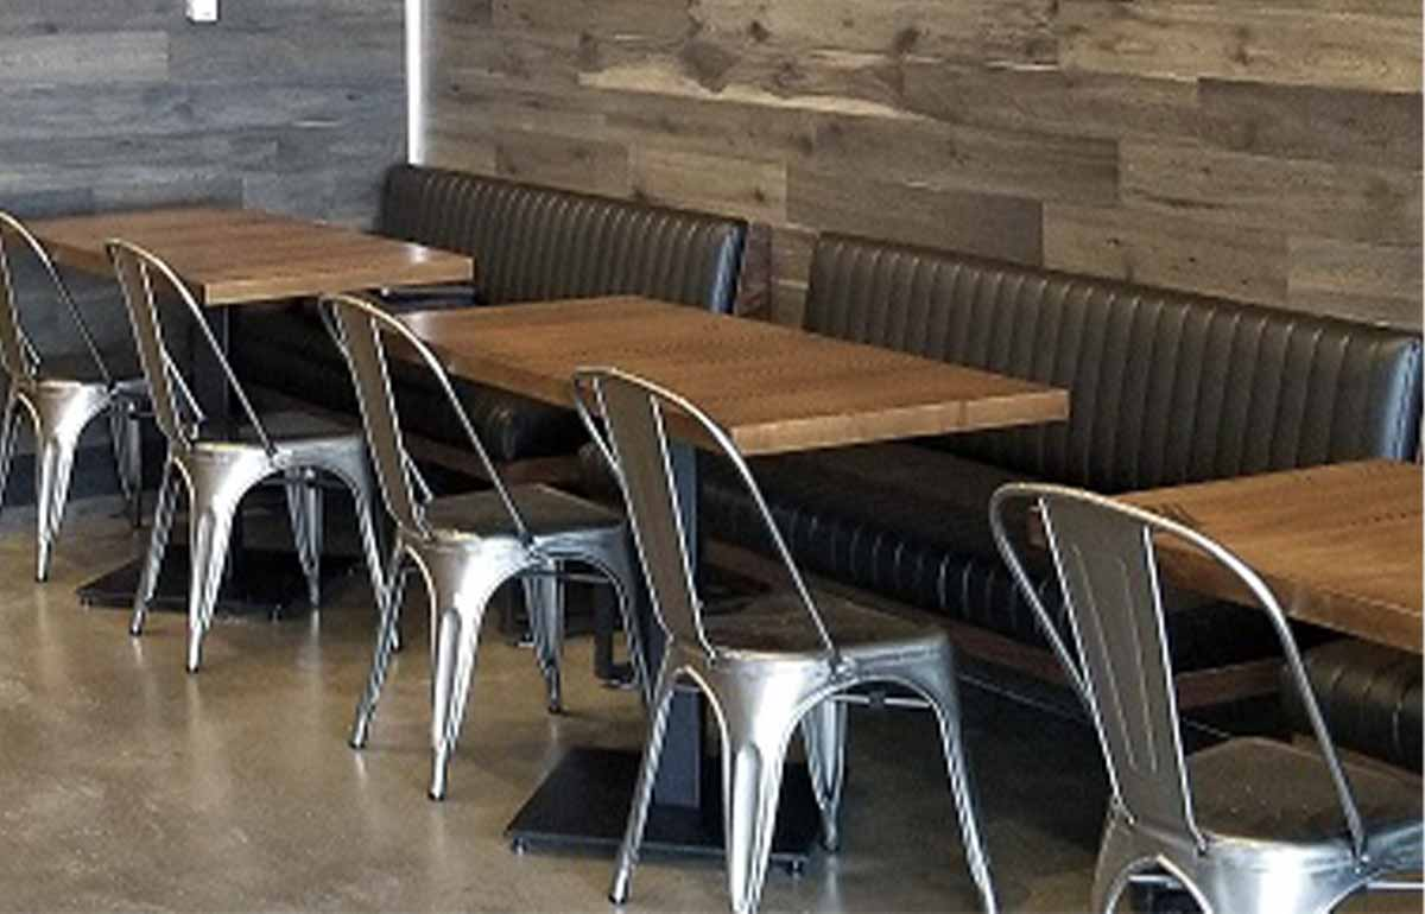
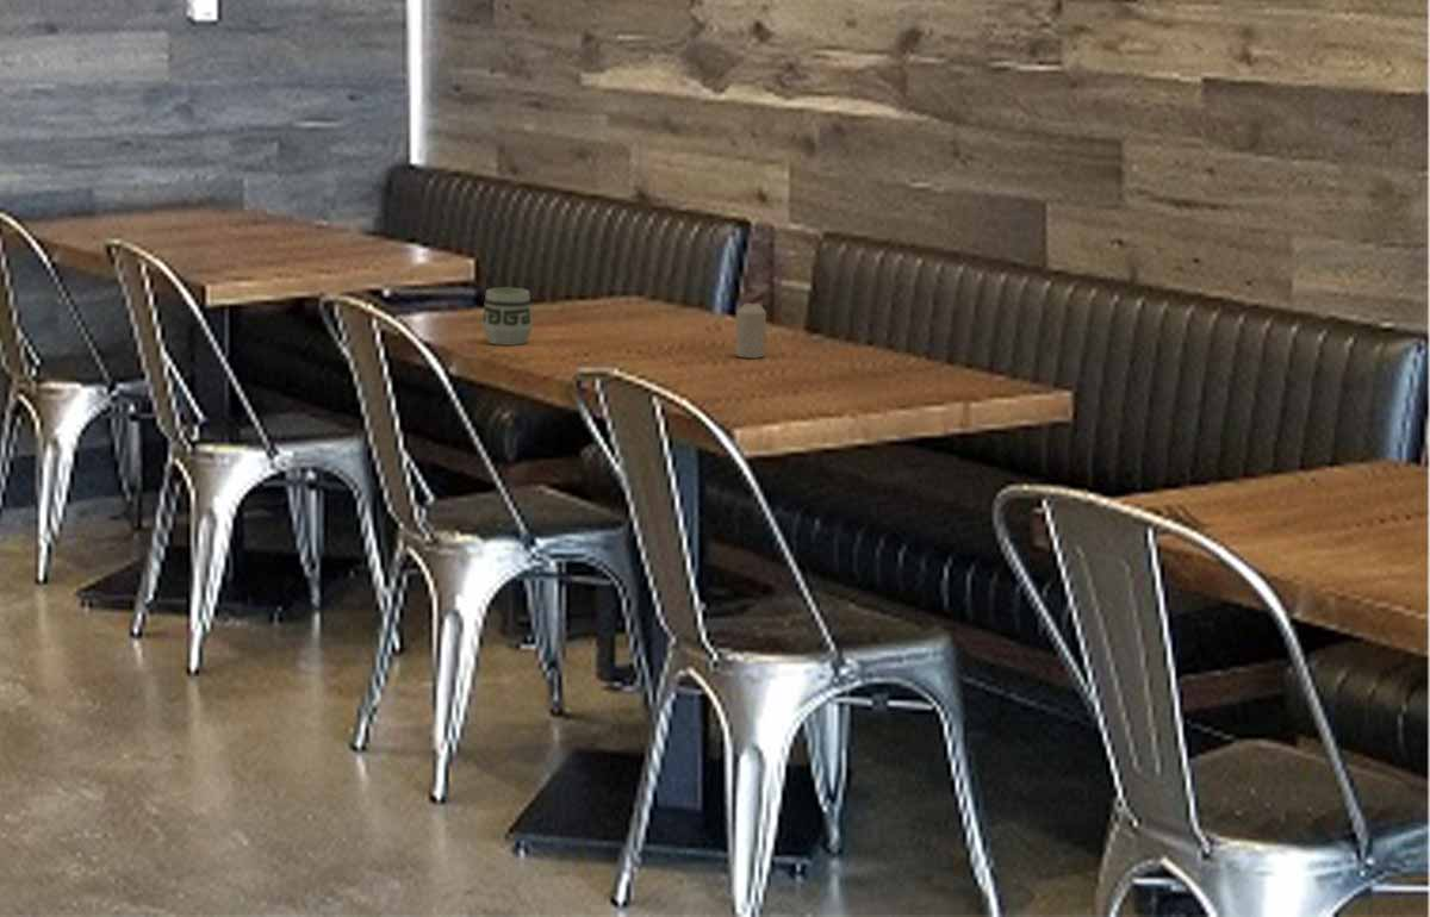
+ candle [734,301,767,360]
+ cup [481,287,534,347]
